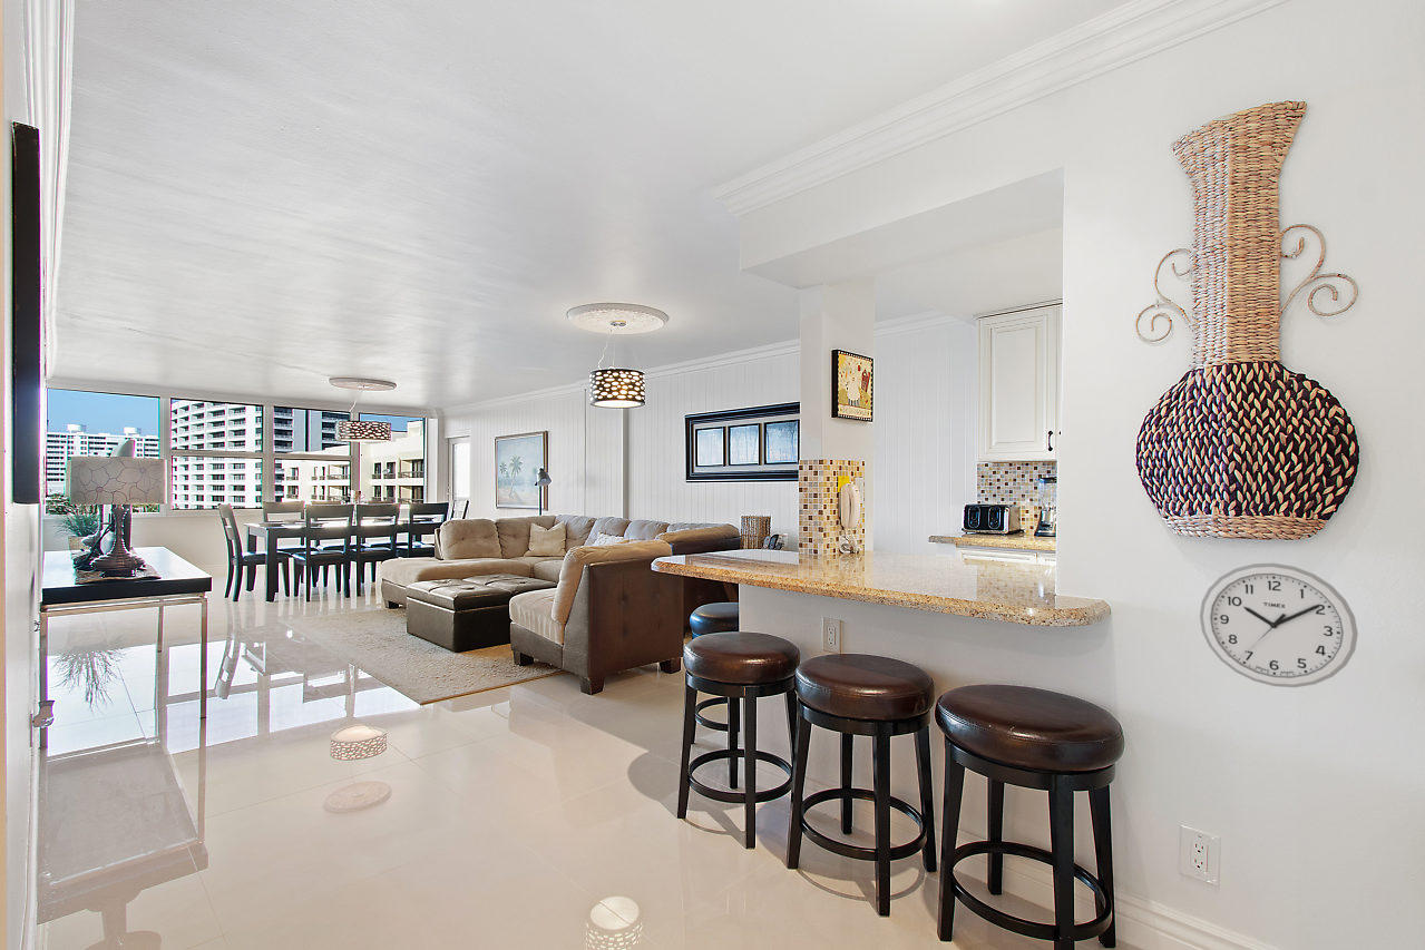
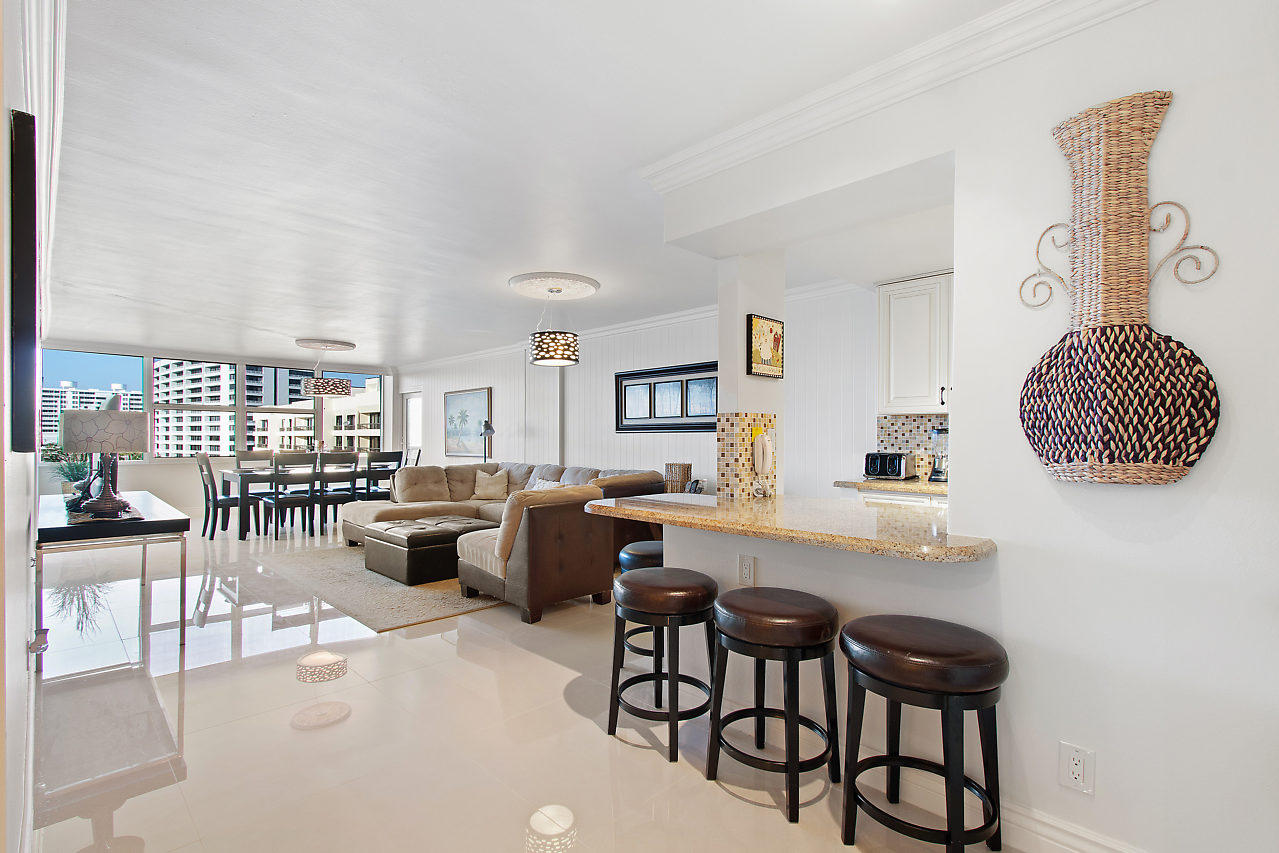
- wall clock [1199,562,1359,688]
